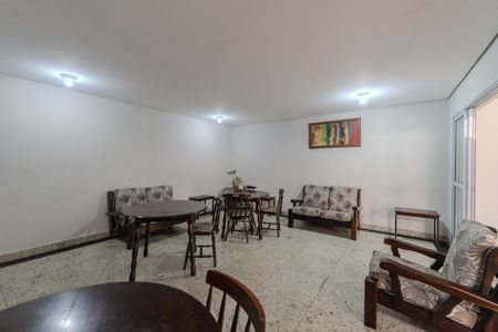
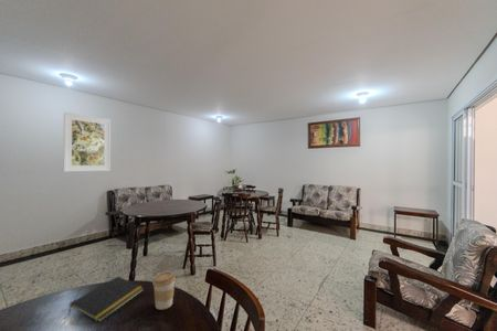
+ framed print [63,111,112,173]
+ coffee cup [151,270,177,311]
+ notepad [67,275,145,323]
